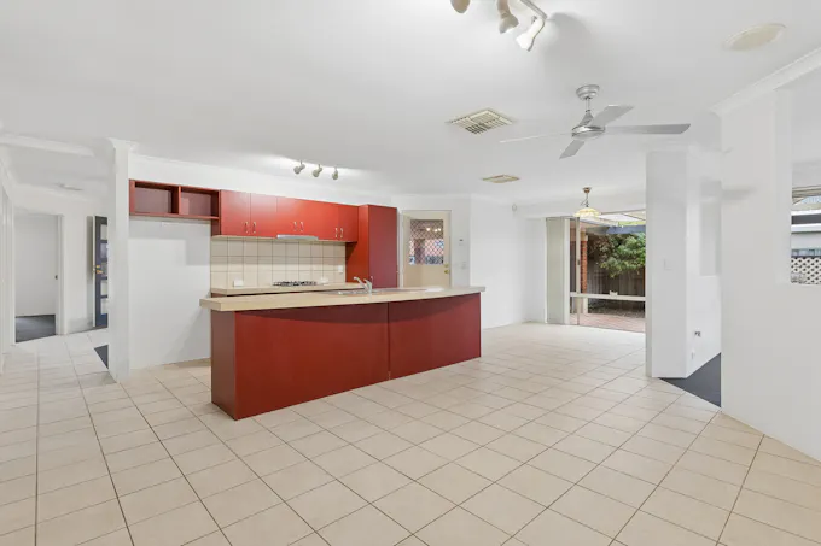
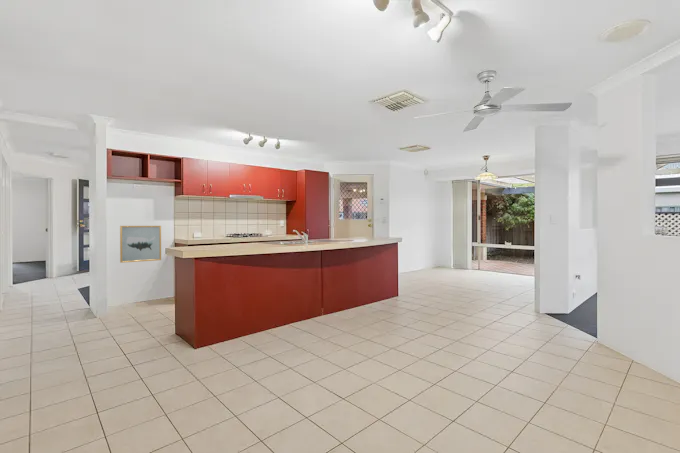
+ wall art [119,225,162,264]
